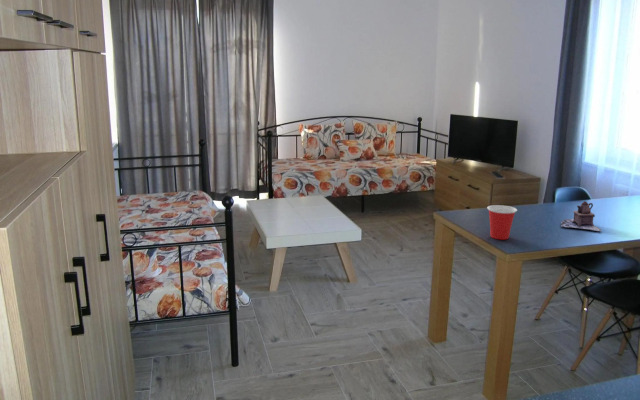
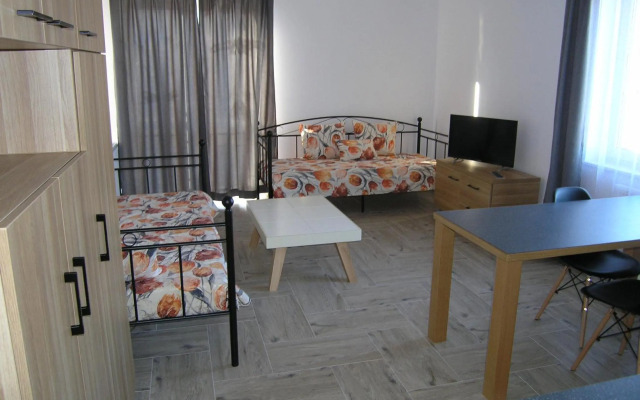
- teapot [560,200,602,232]
- cup [486,204,518,240]
